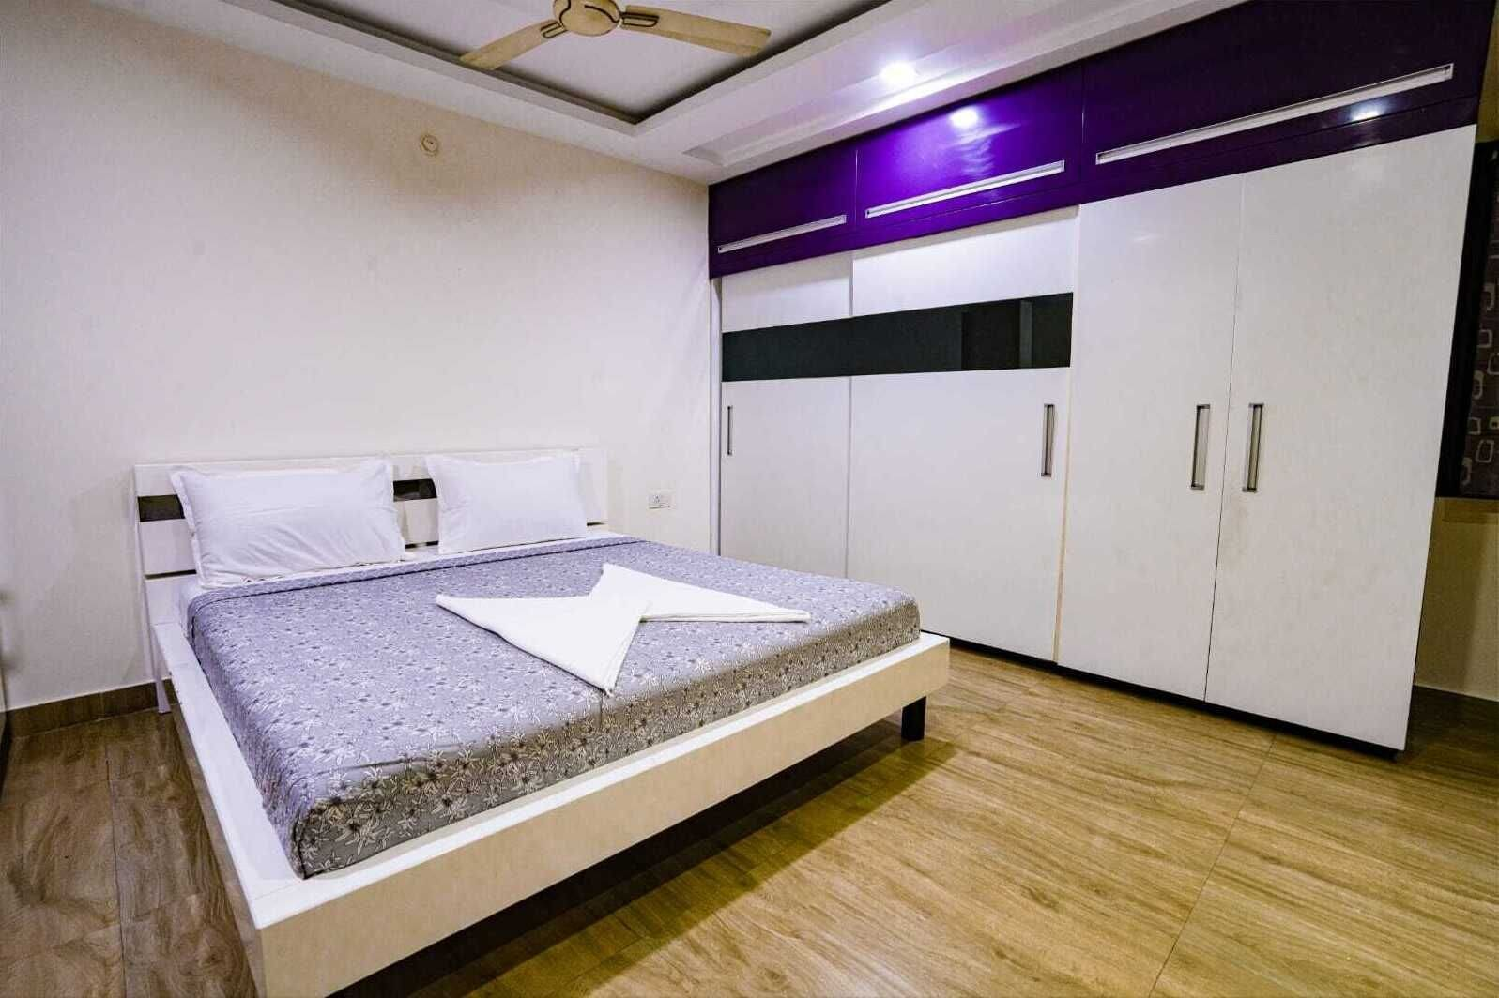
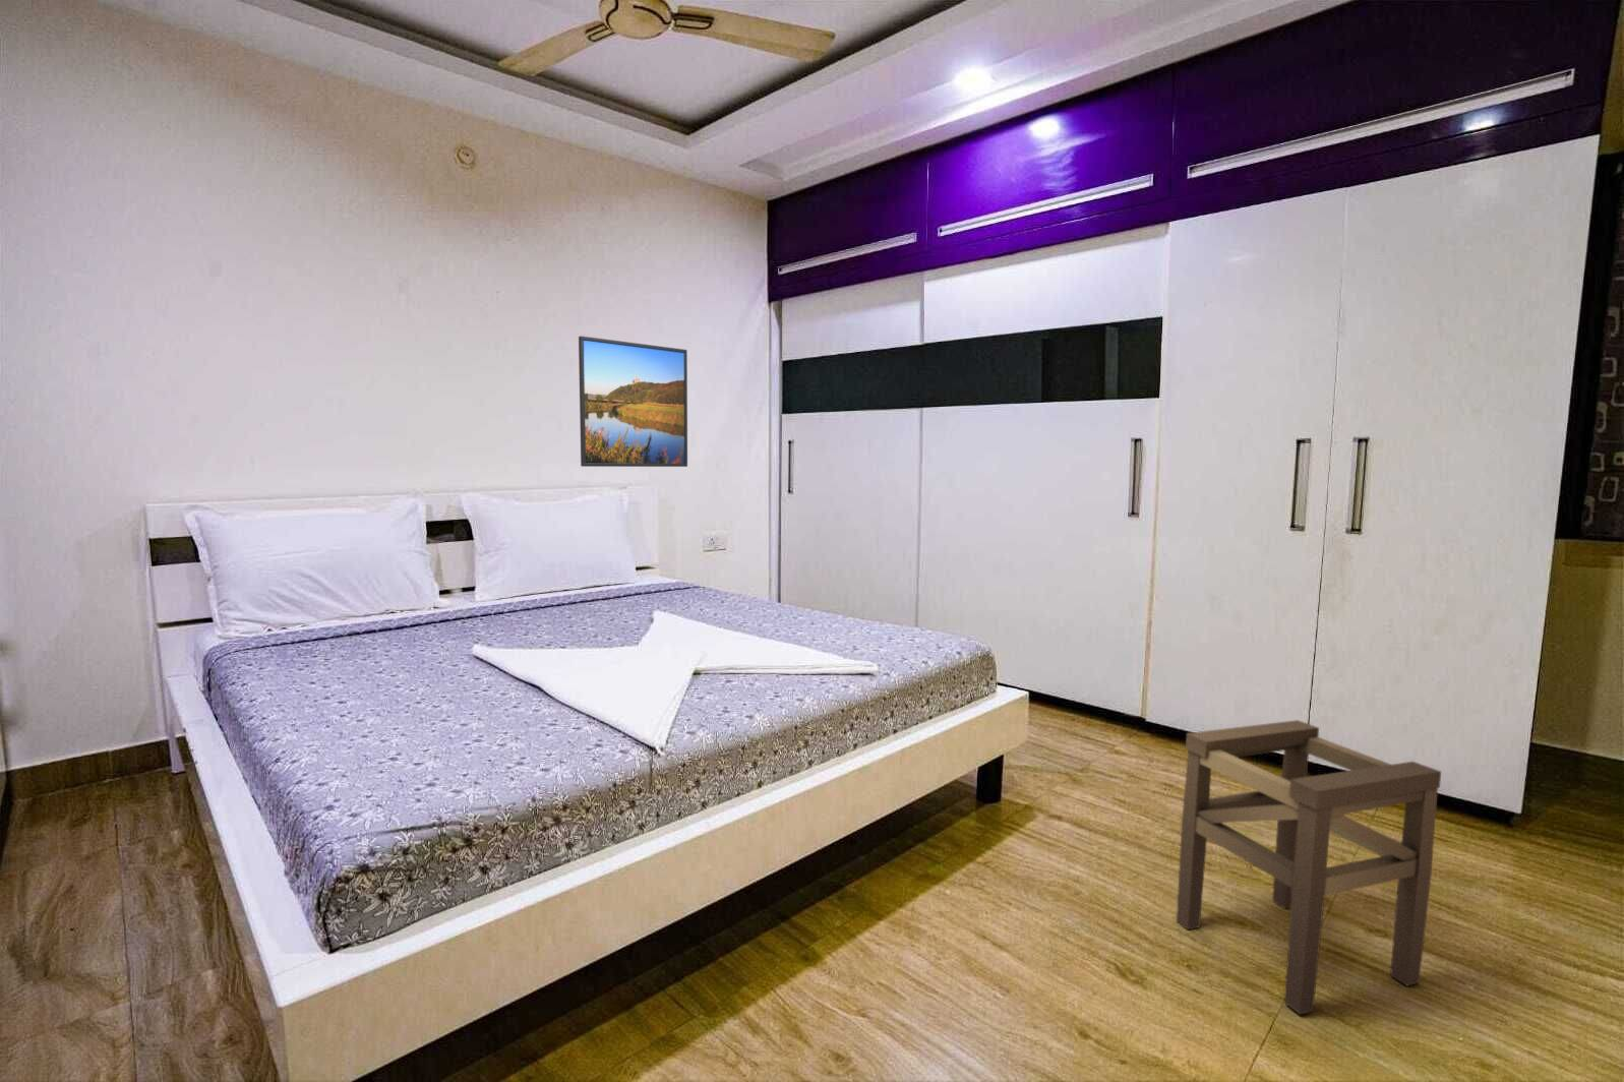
+ stool [1176,719,1442,1016]
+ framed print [577,336,688,467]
